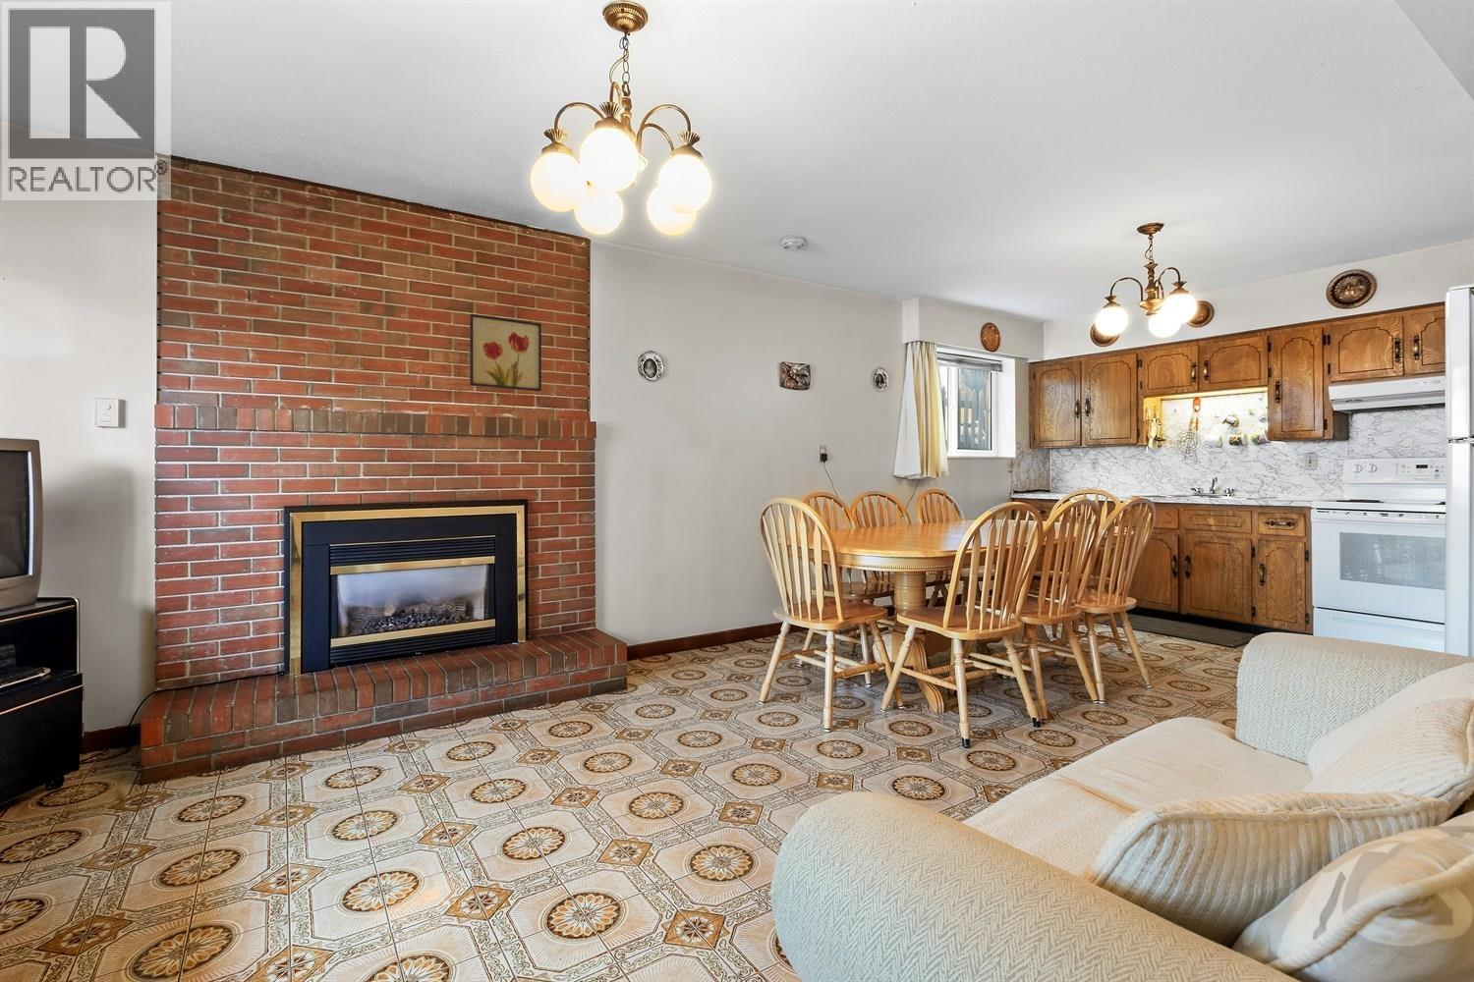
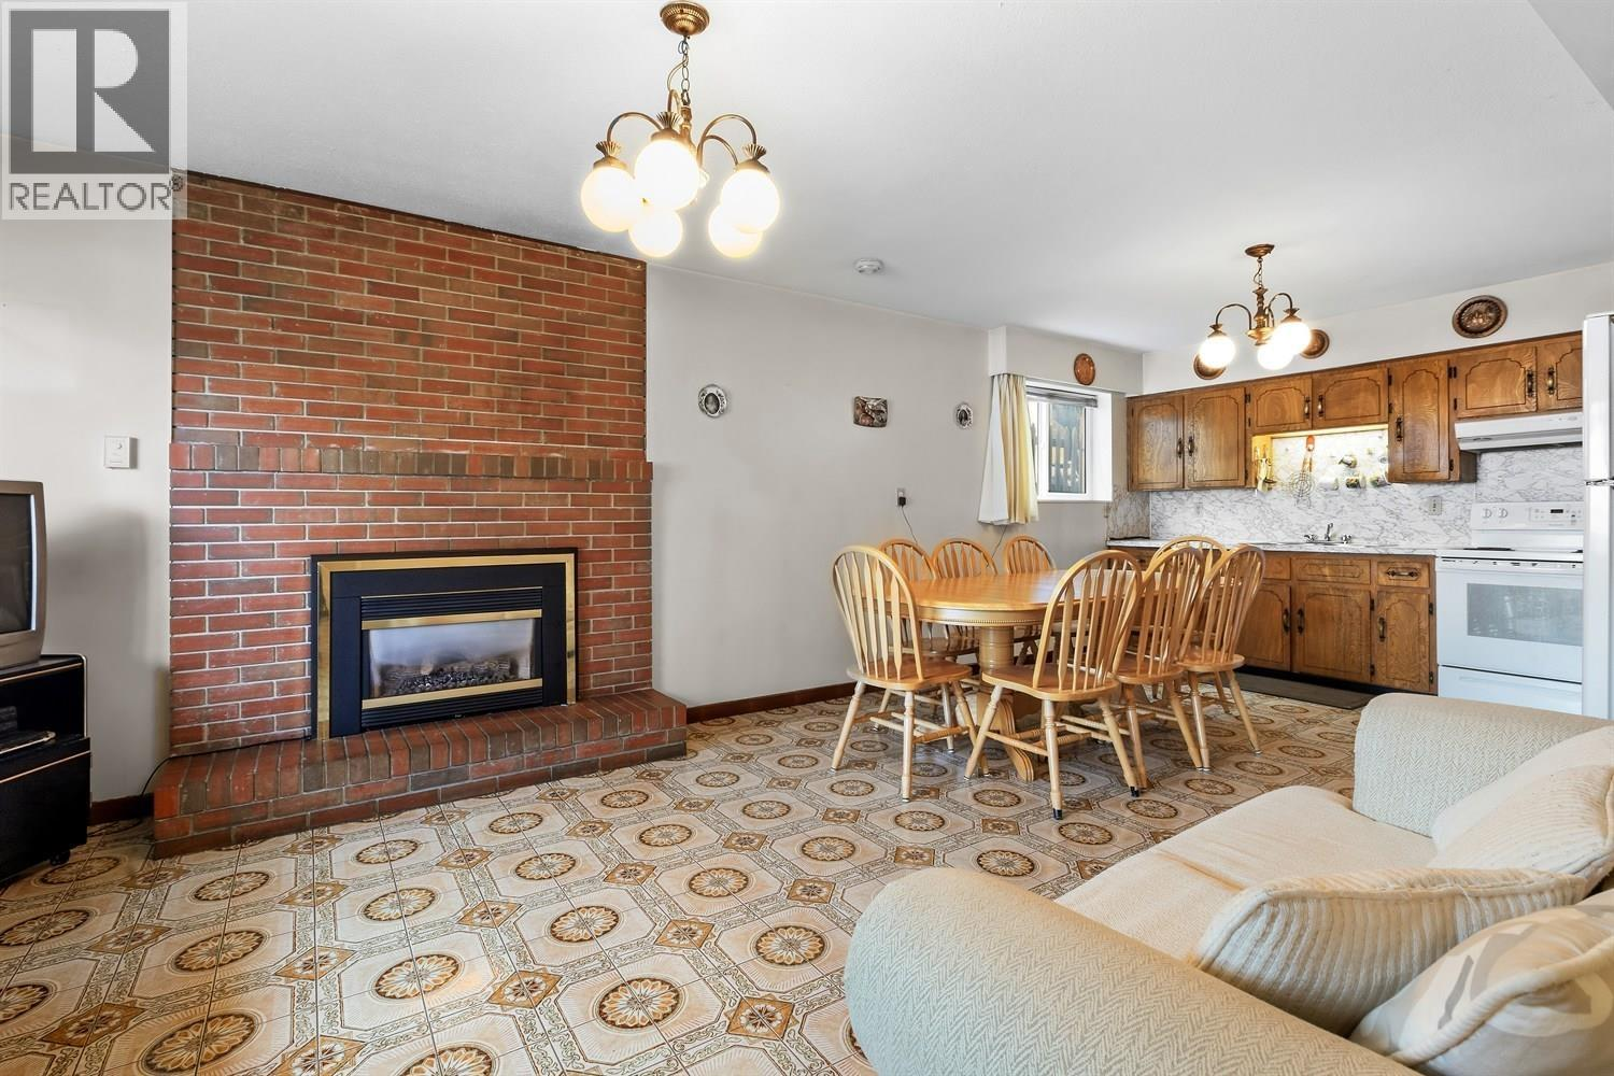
- wall art [468,313,543,392]
